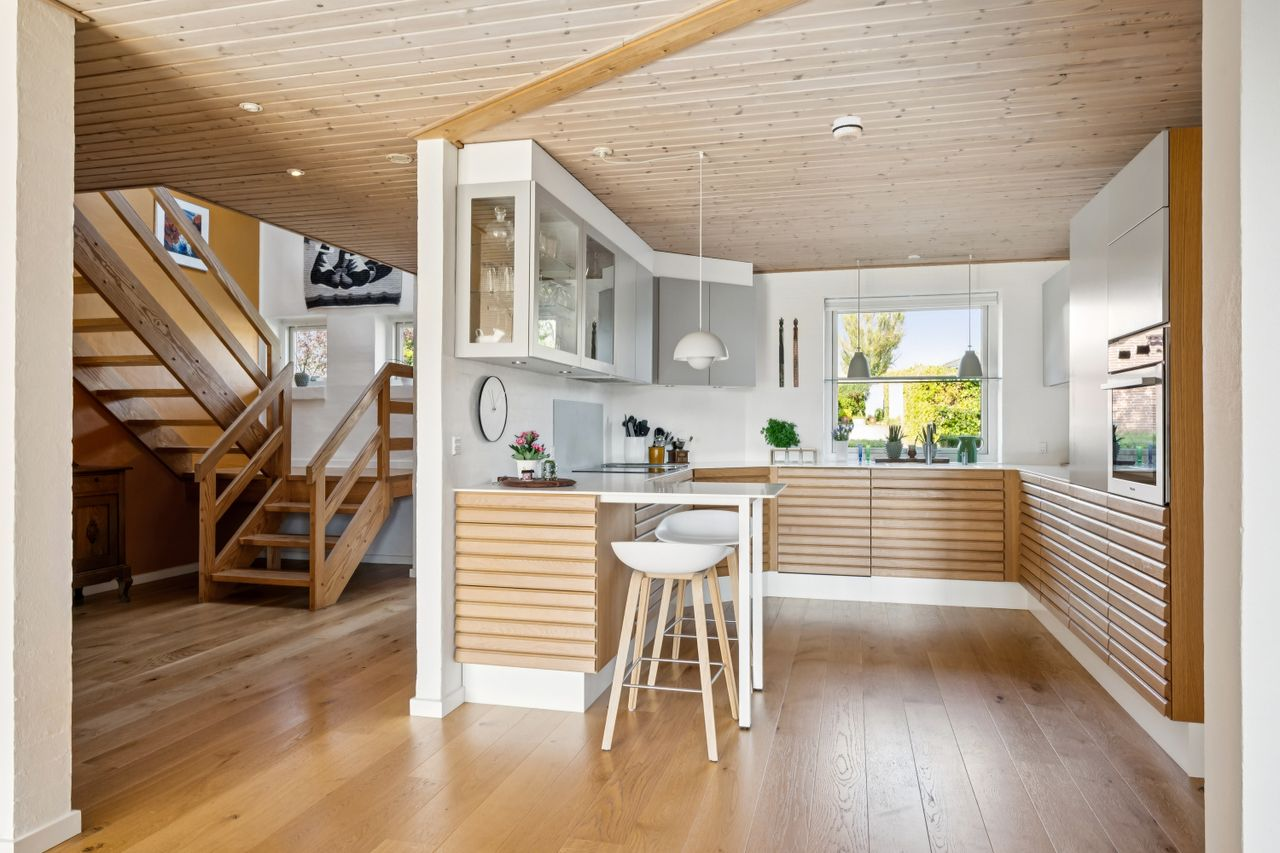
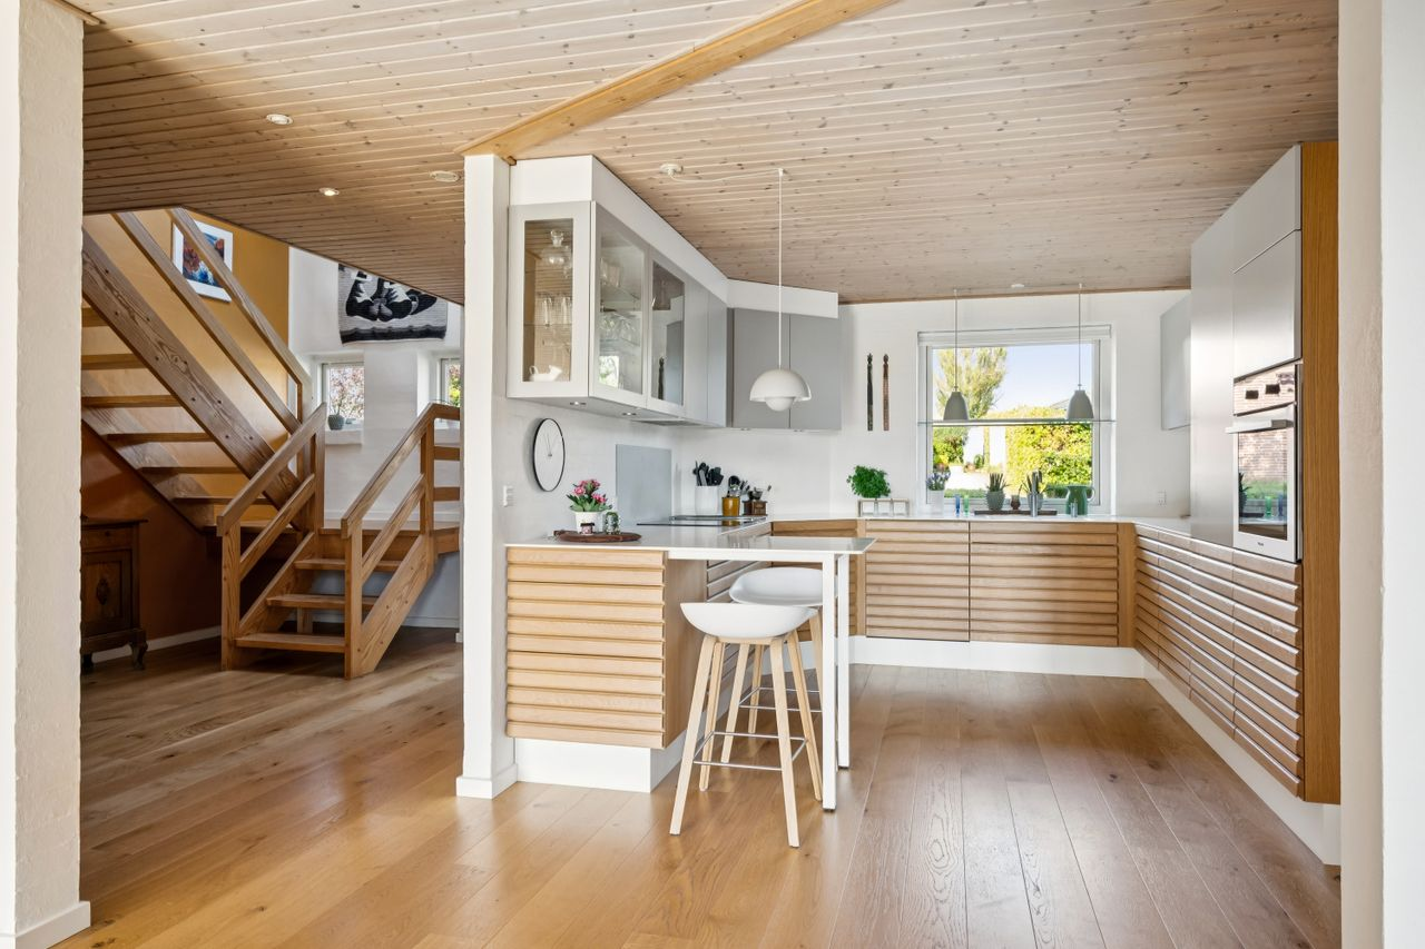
- smoke detector [831,115,864,143]
